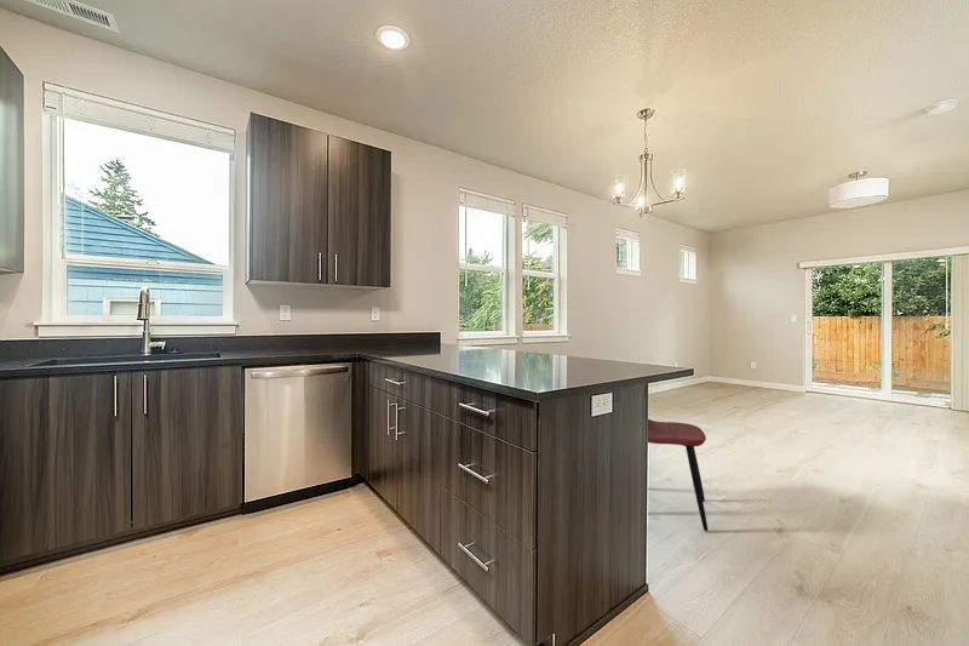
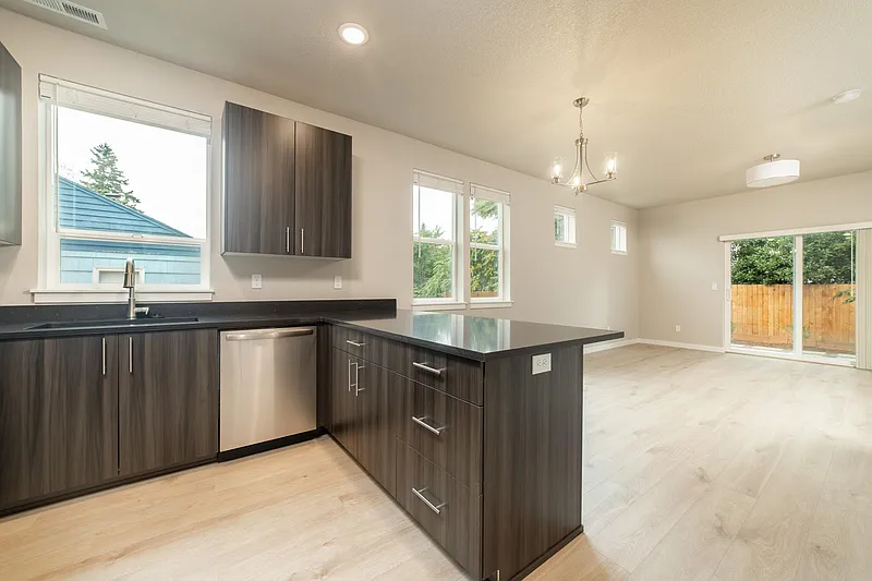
- dining chair [647,418,709,532]
